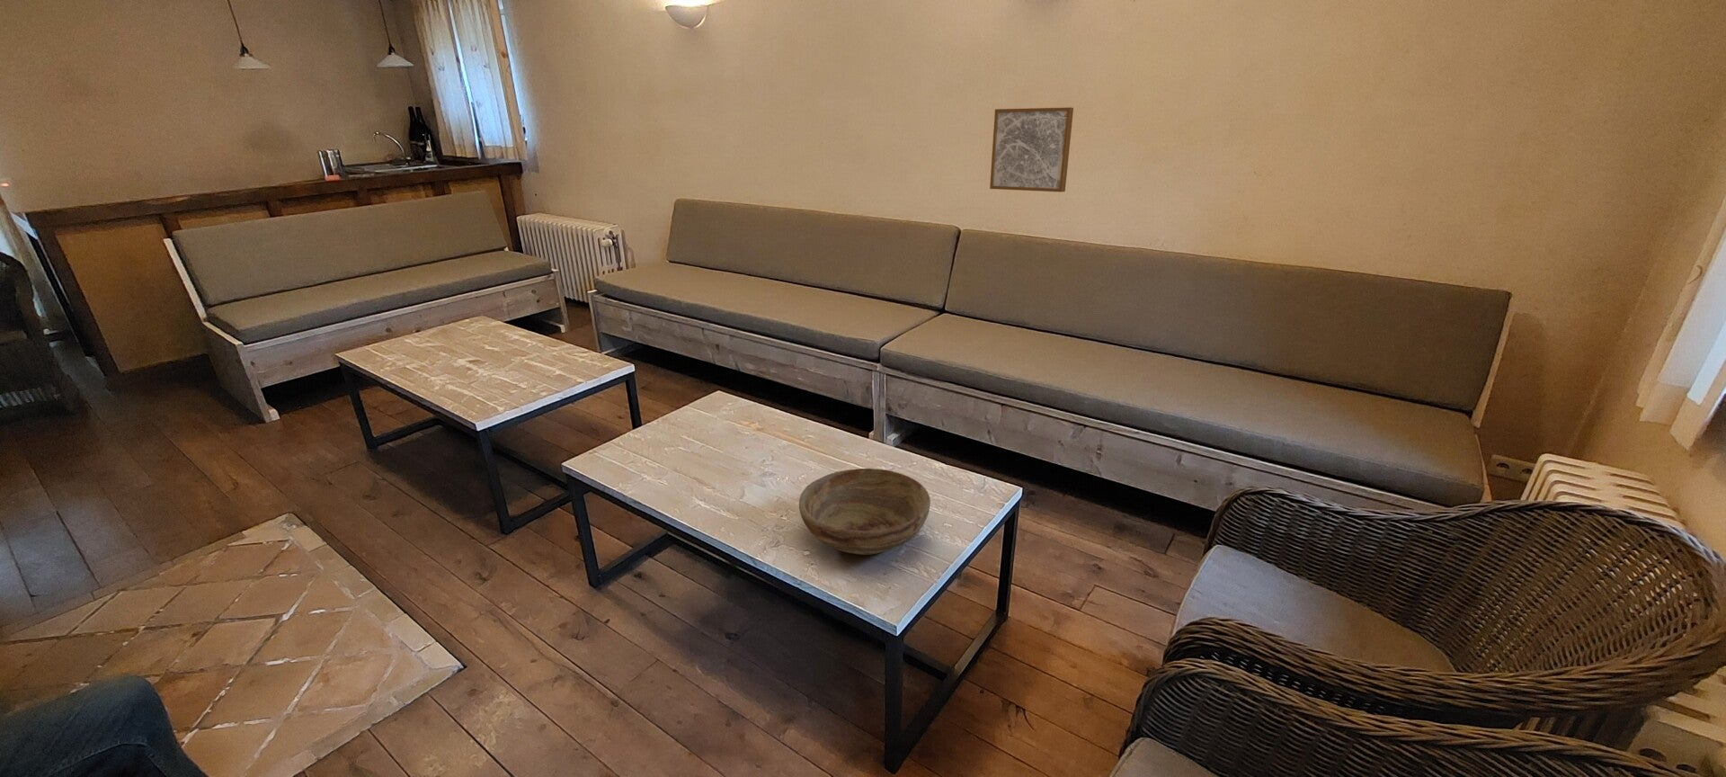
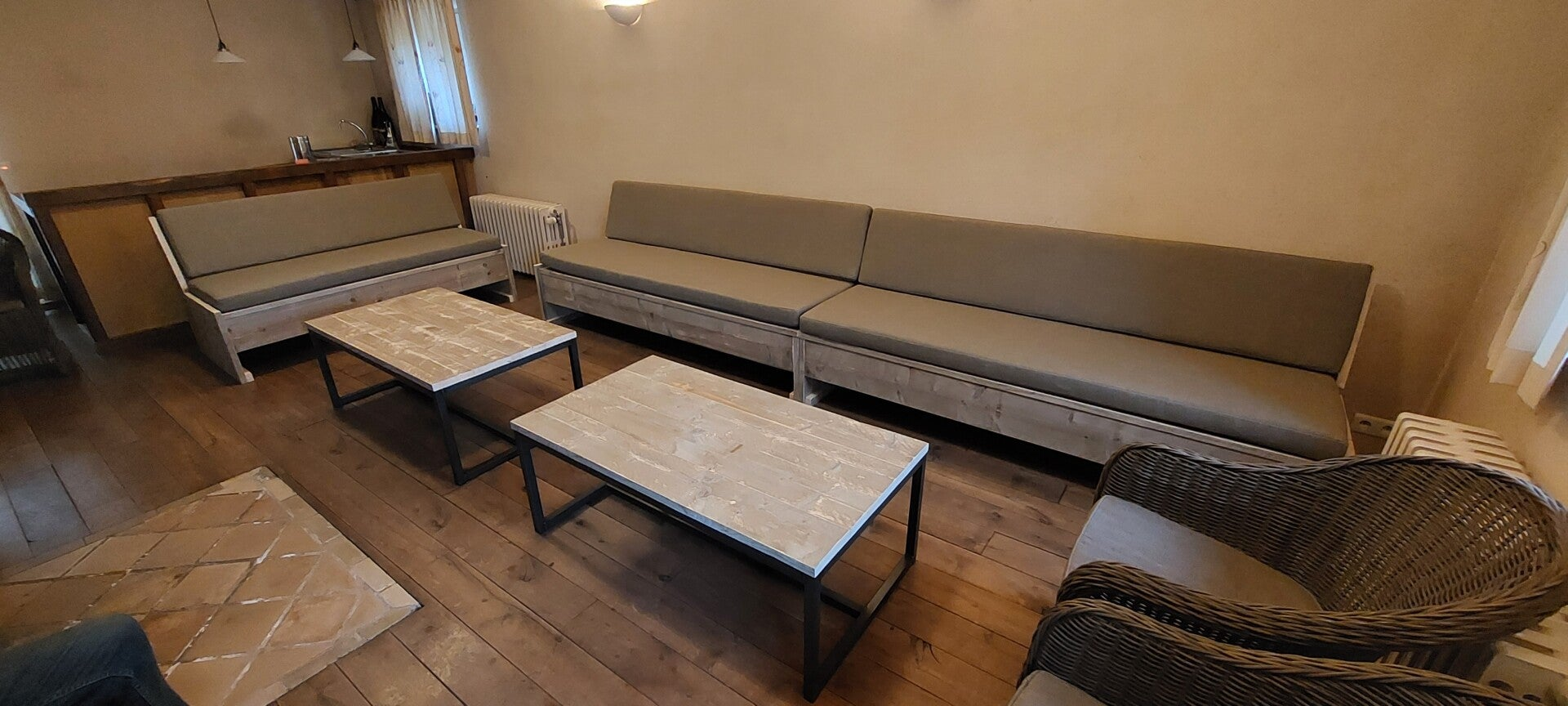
- wall art [988,106,1074,193]
- bowl [798,468,931,556]
